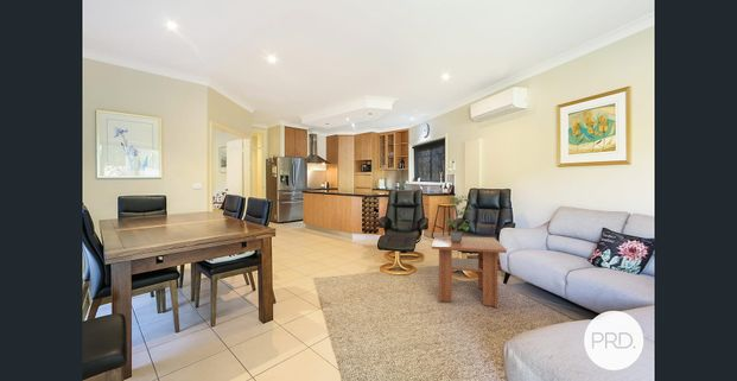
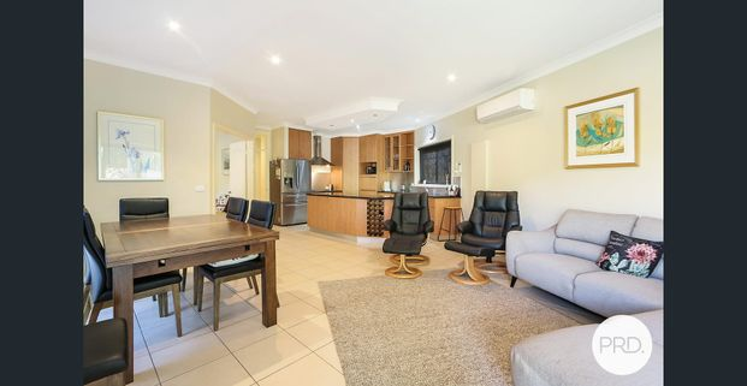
- coffee table [431,234,508,309]
- potted plant [445,195,475,242]
